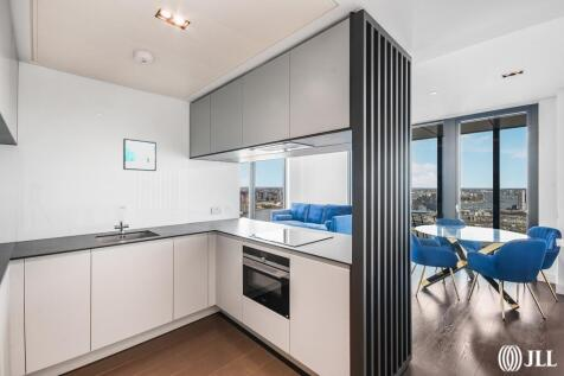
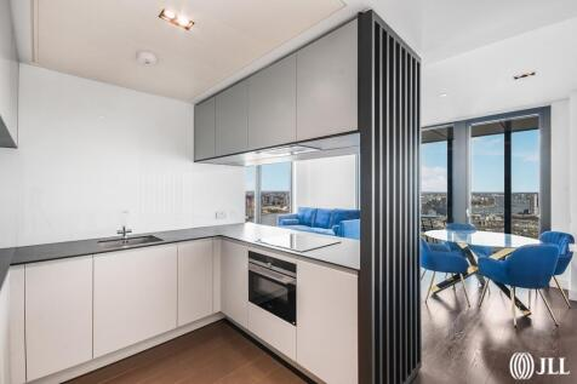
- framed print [122,138,158,172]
